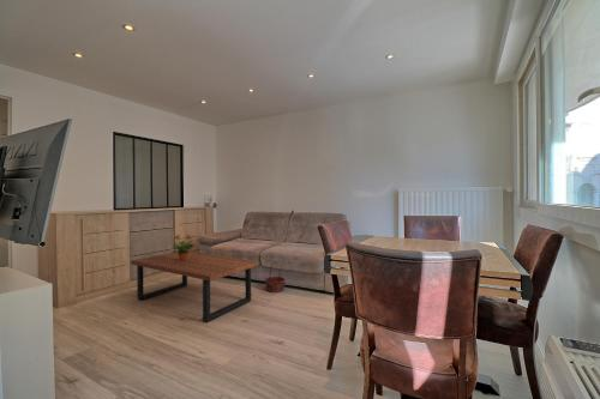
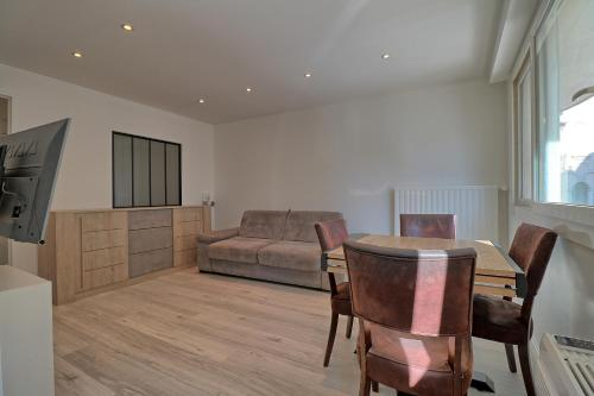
- coffee table [130,250,259,324]
- basket [263,260,287,294]
- potted plant [172,234,196,261]
